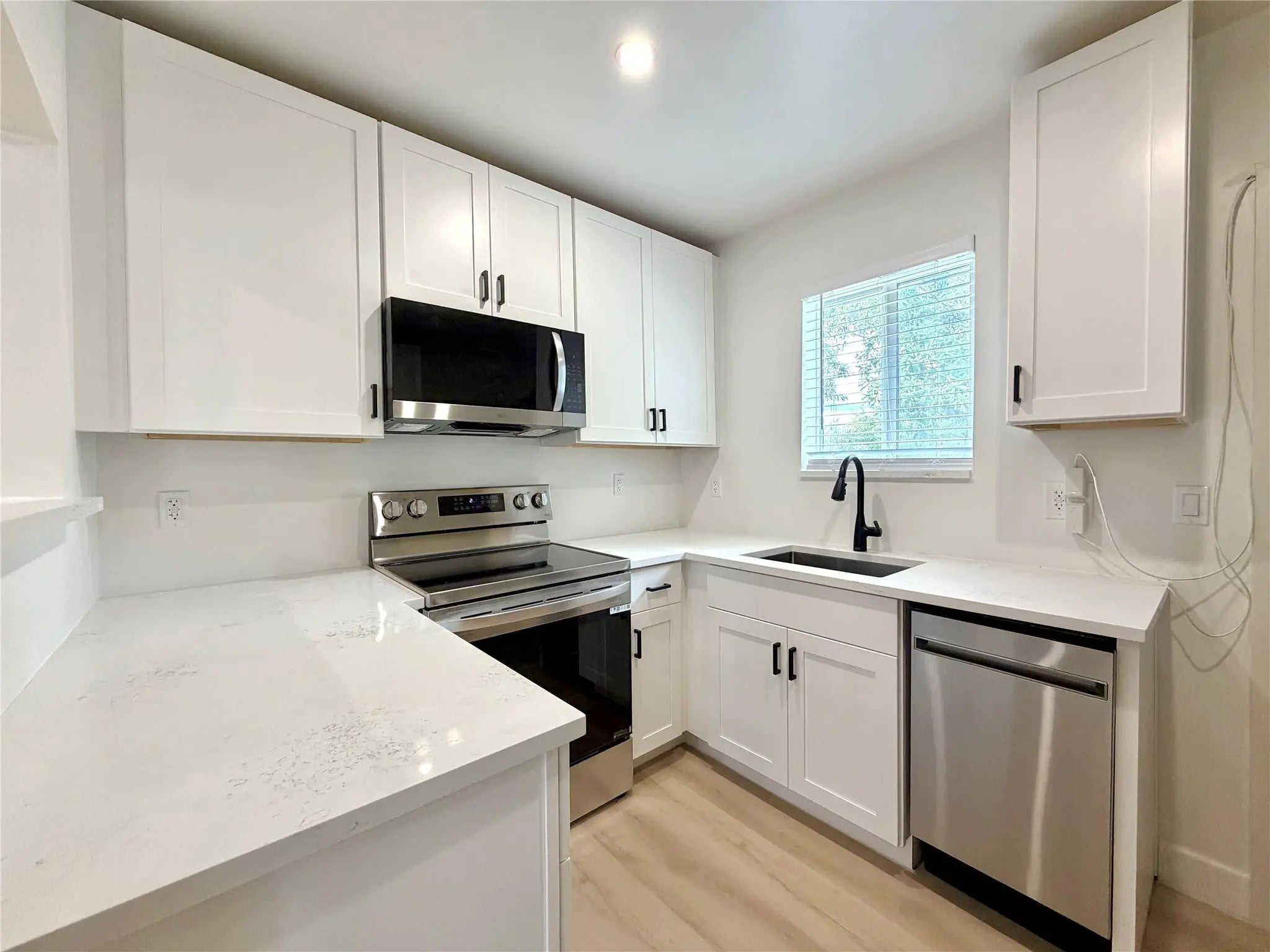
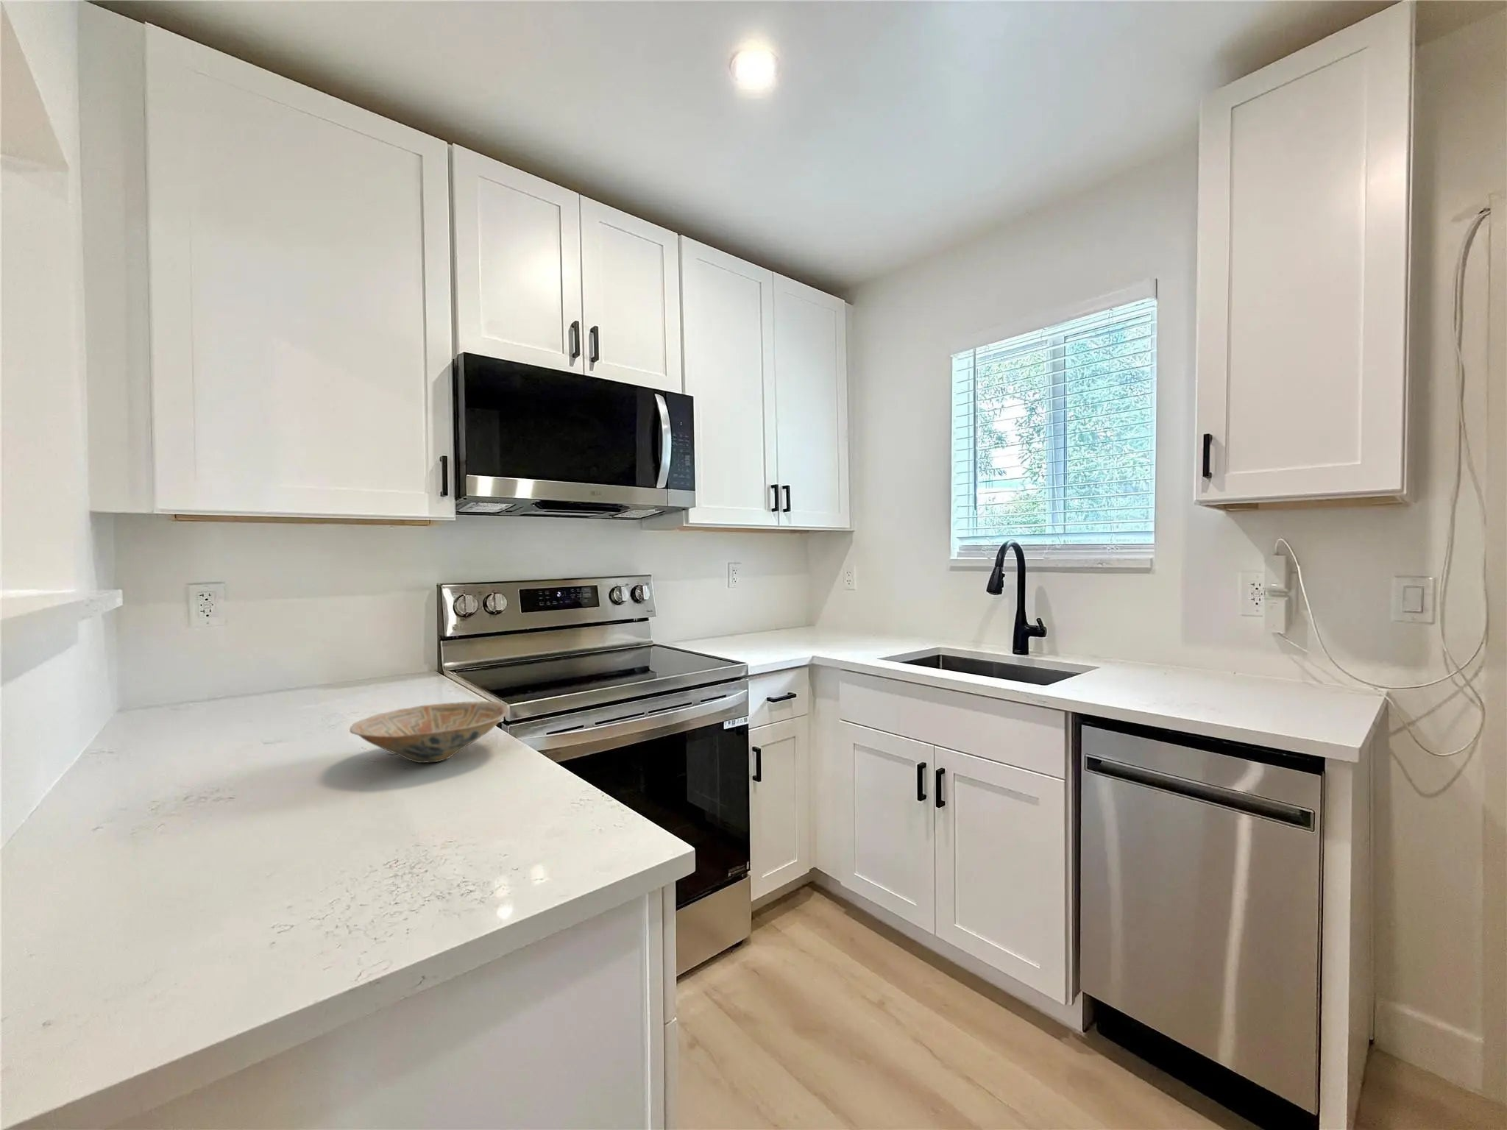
+ bowl [349,700,509,763]
